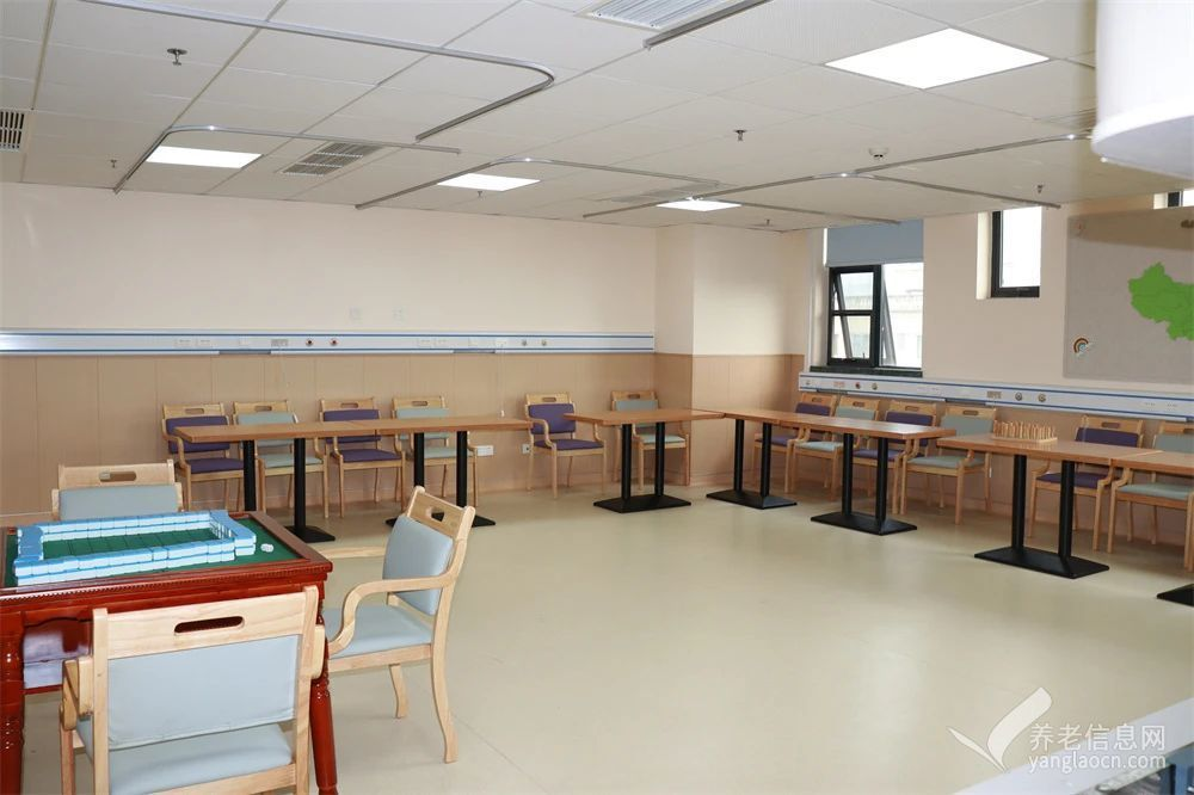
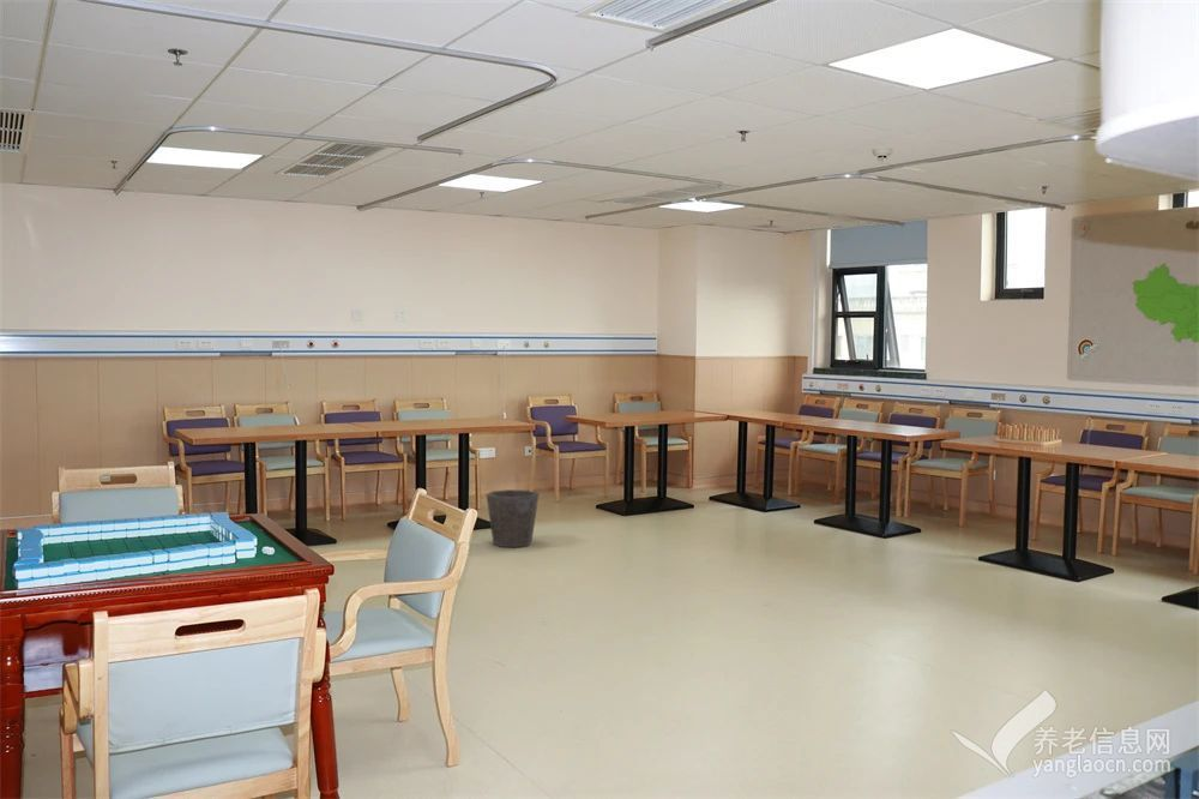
+ waste bin [486,488,540,548]
